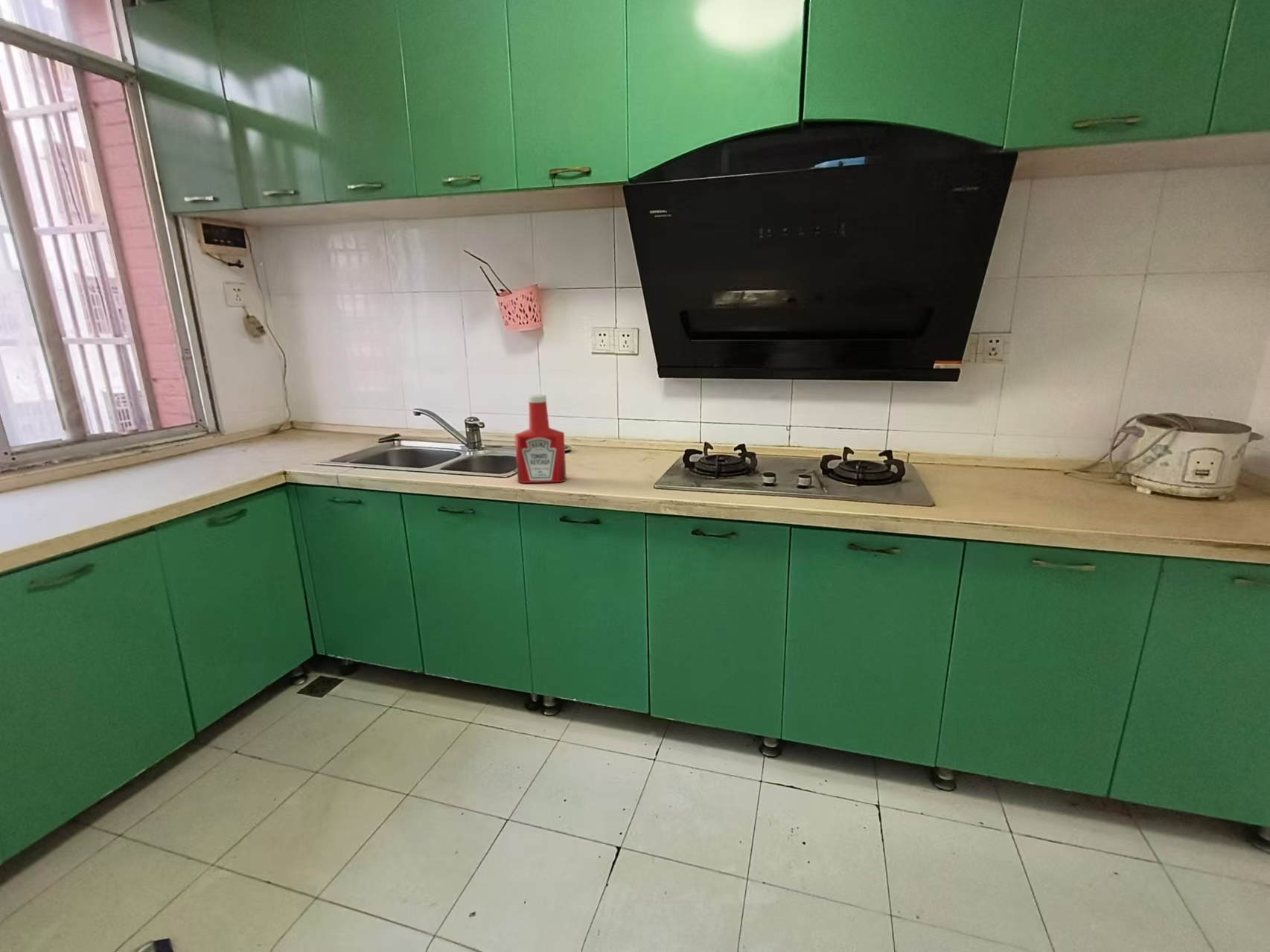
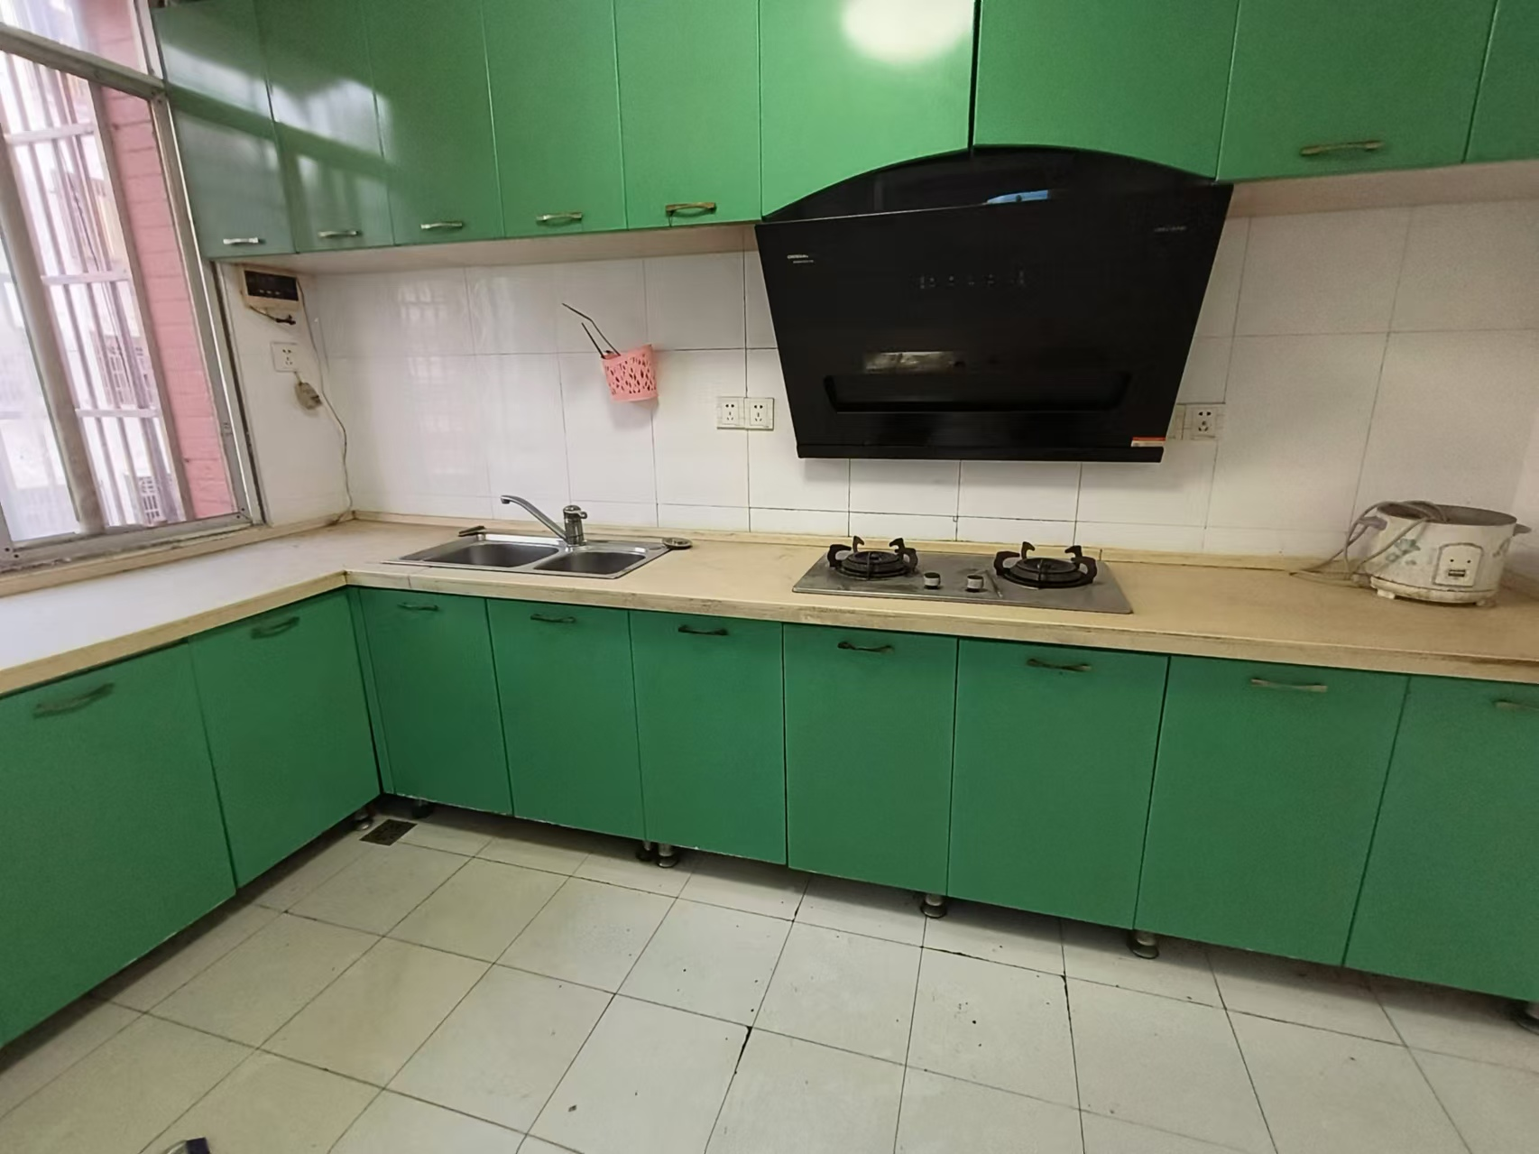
- soap bottle [514,394,567,484]
